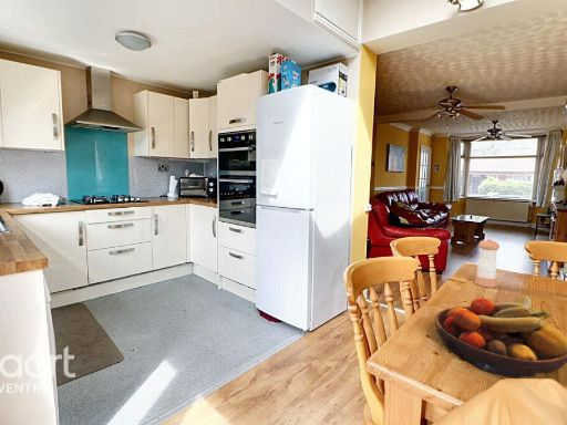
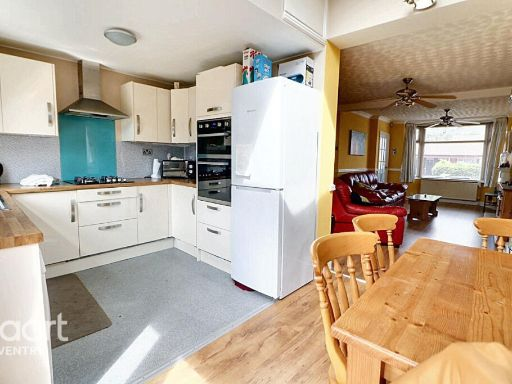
- fruit bowl [434,294,567,379]
- pepper shaker [474,238,501,289]
